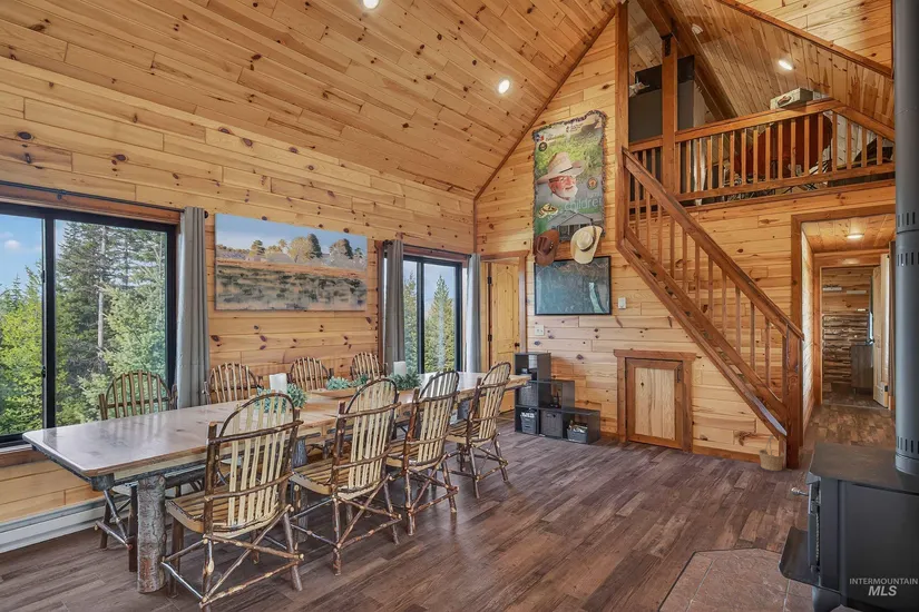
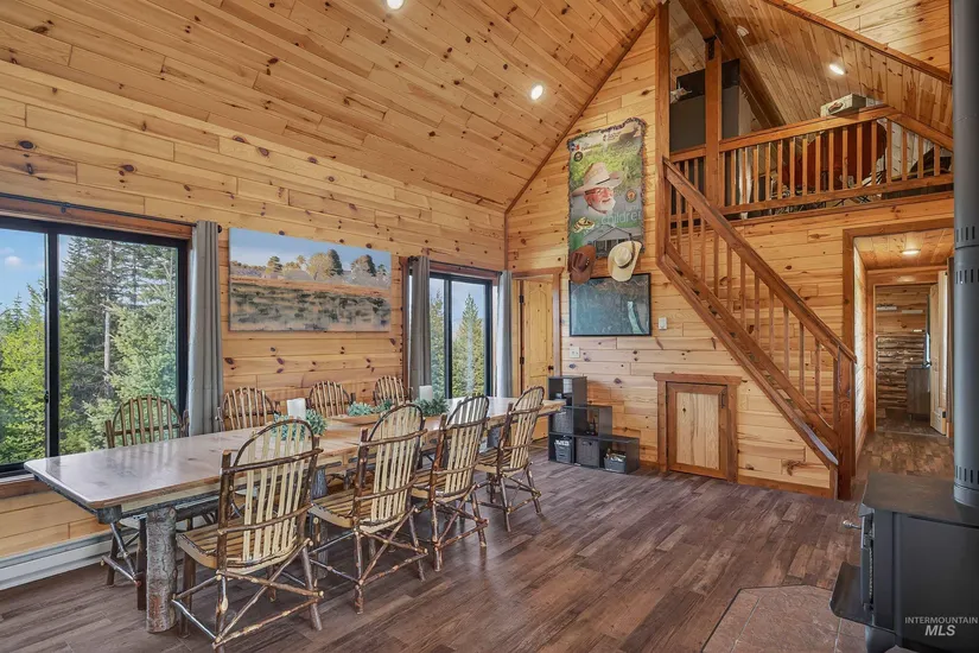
- basket [757,433,785,472]
